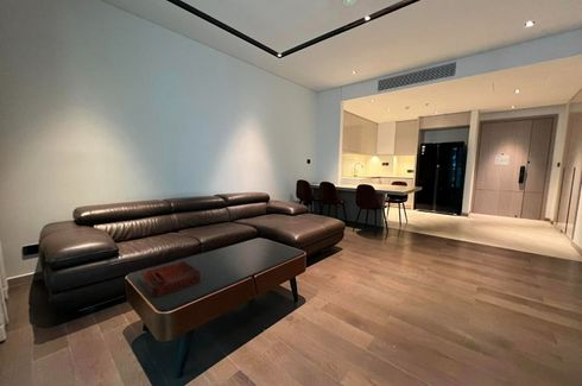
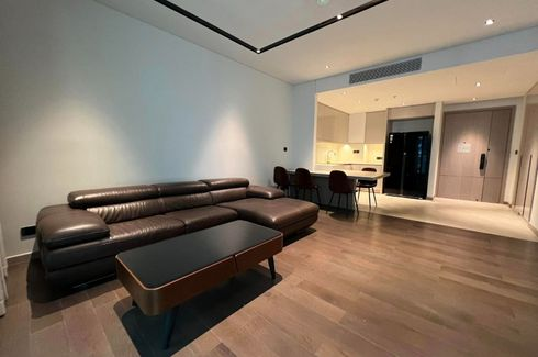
- decorative tray [139,260,202,298]
